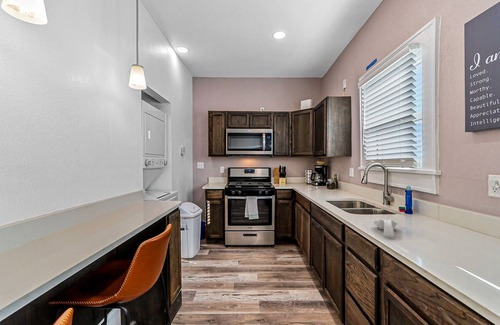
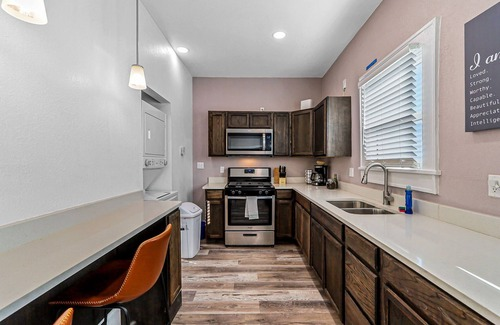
- spoon rest [372,218,398,238]
